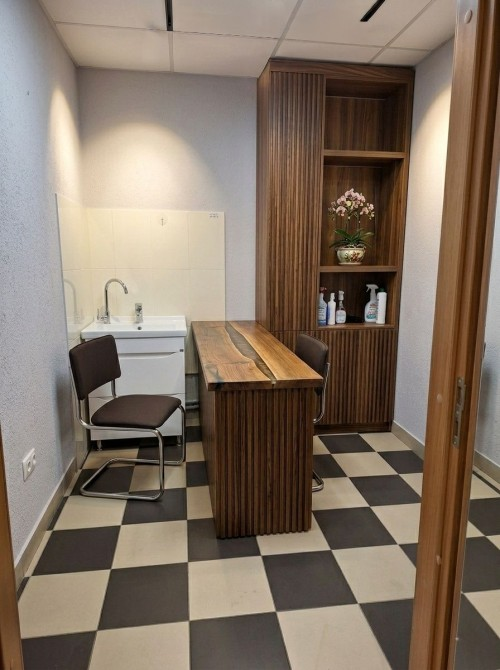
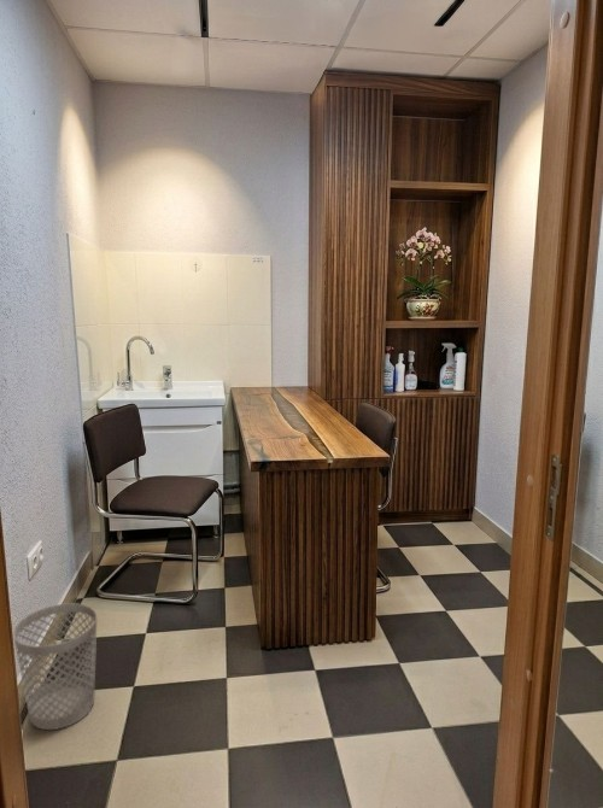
+ wastebasket [12,602,98,731]
